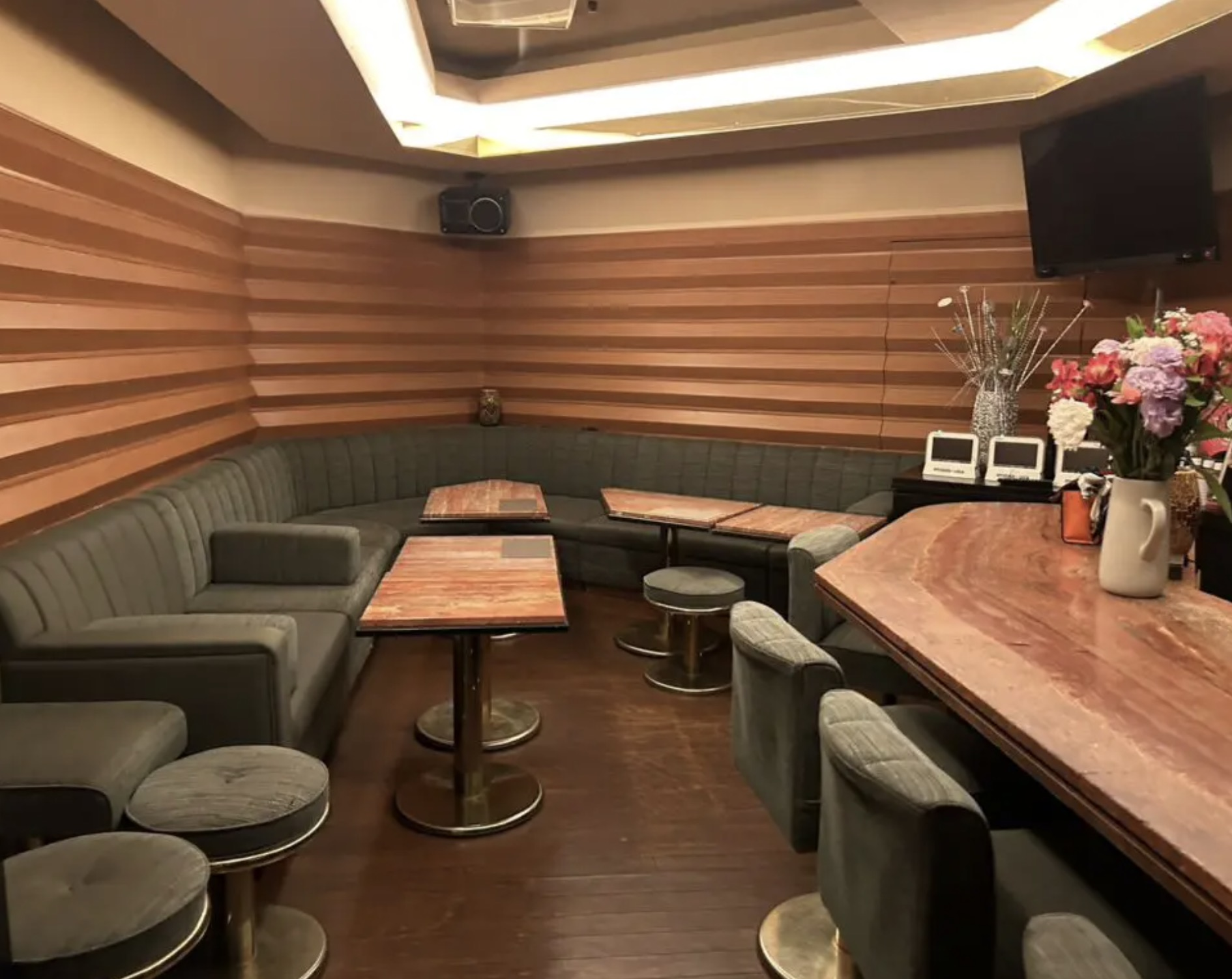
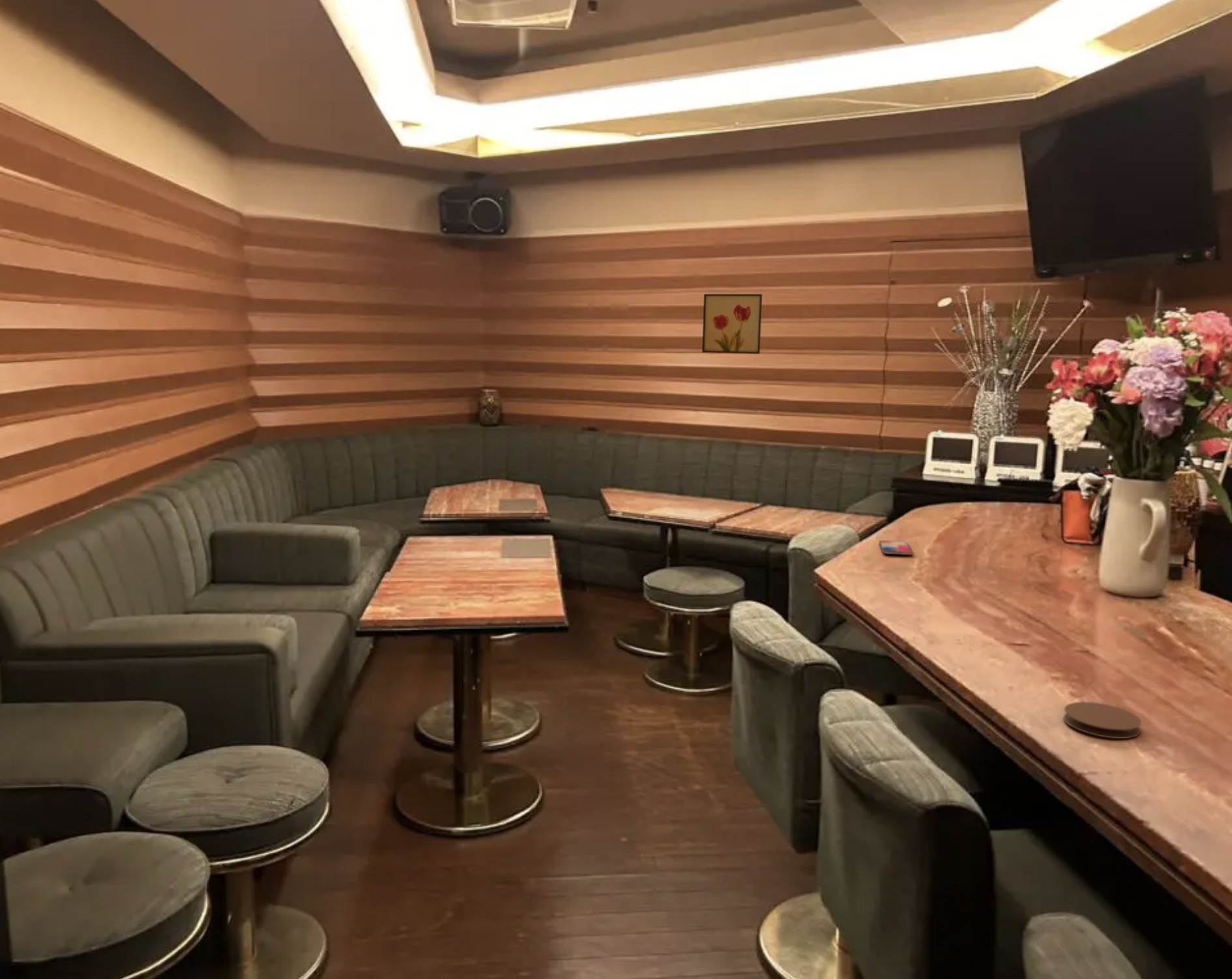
+ smartphone [878,540,913,555]
+ coaster [1063,701,1142,739]
+ wall art [701,293,763,355]
